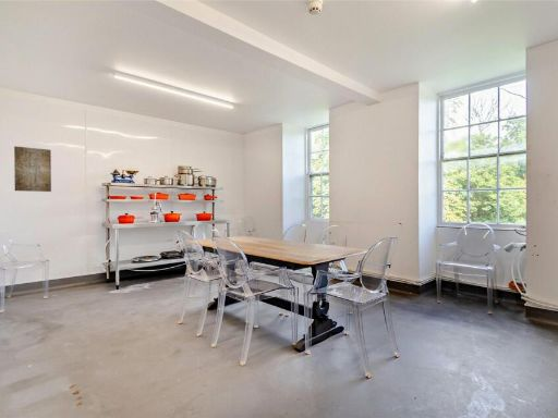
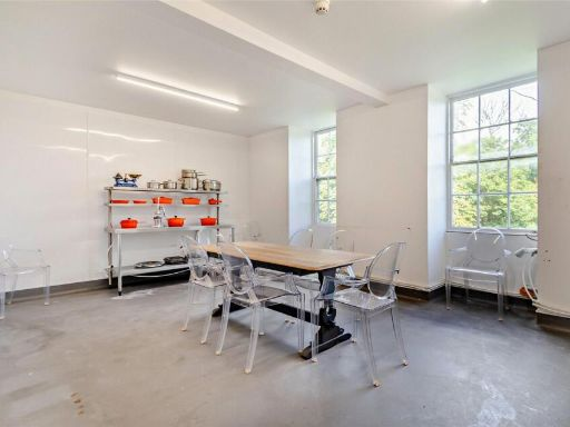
- wall art [13,145,52,193]
